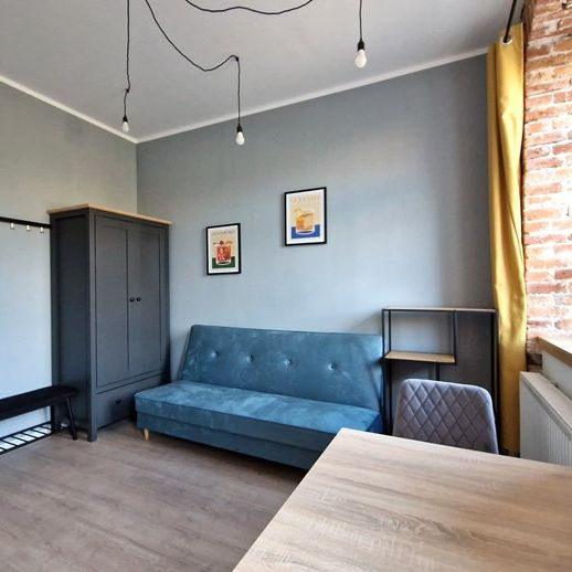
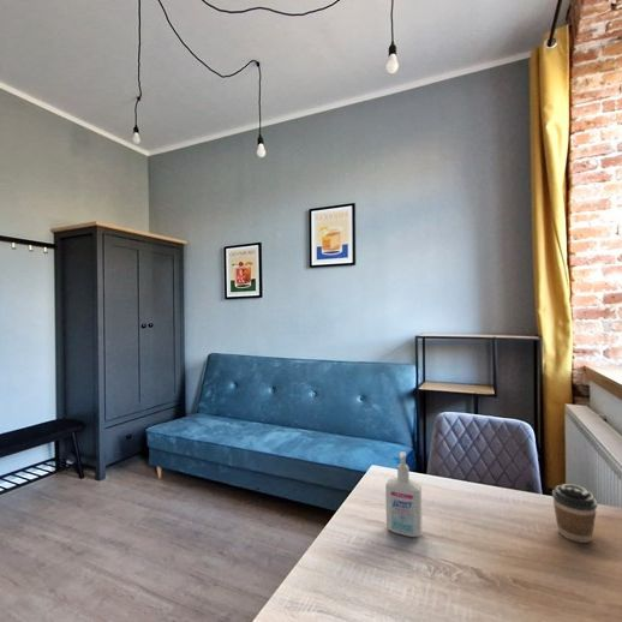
+ coffee cup [551,483,598,544]
+ bottle [384,450,423,538]
